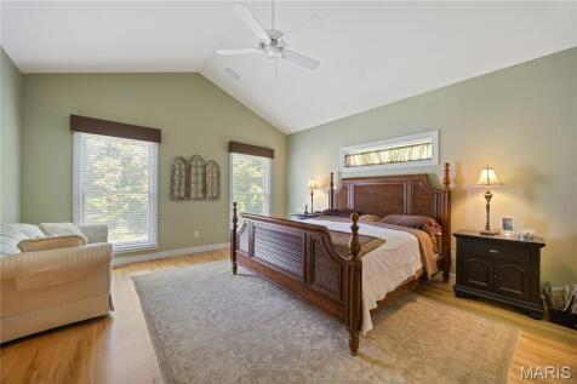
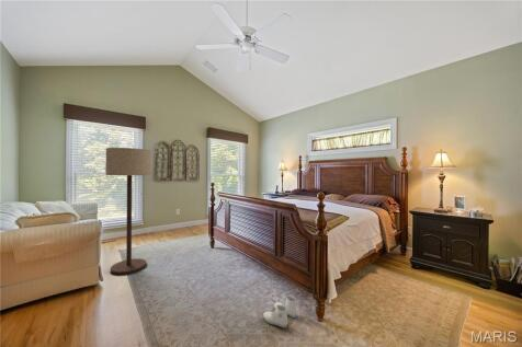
+ boots [262,294,297,329]
+ floor lamp [104,147,152,276]
